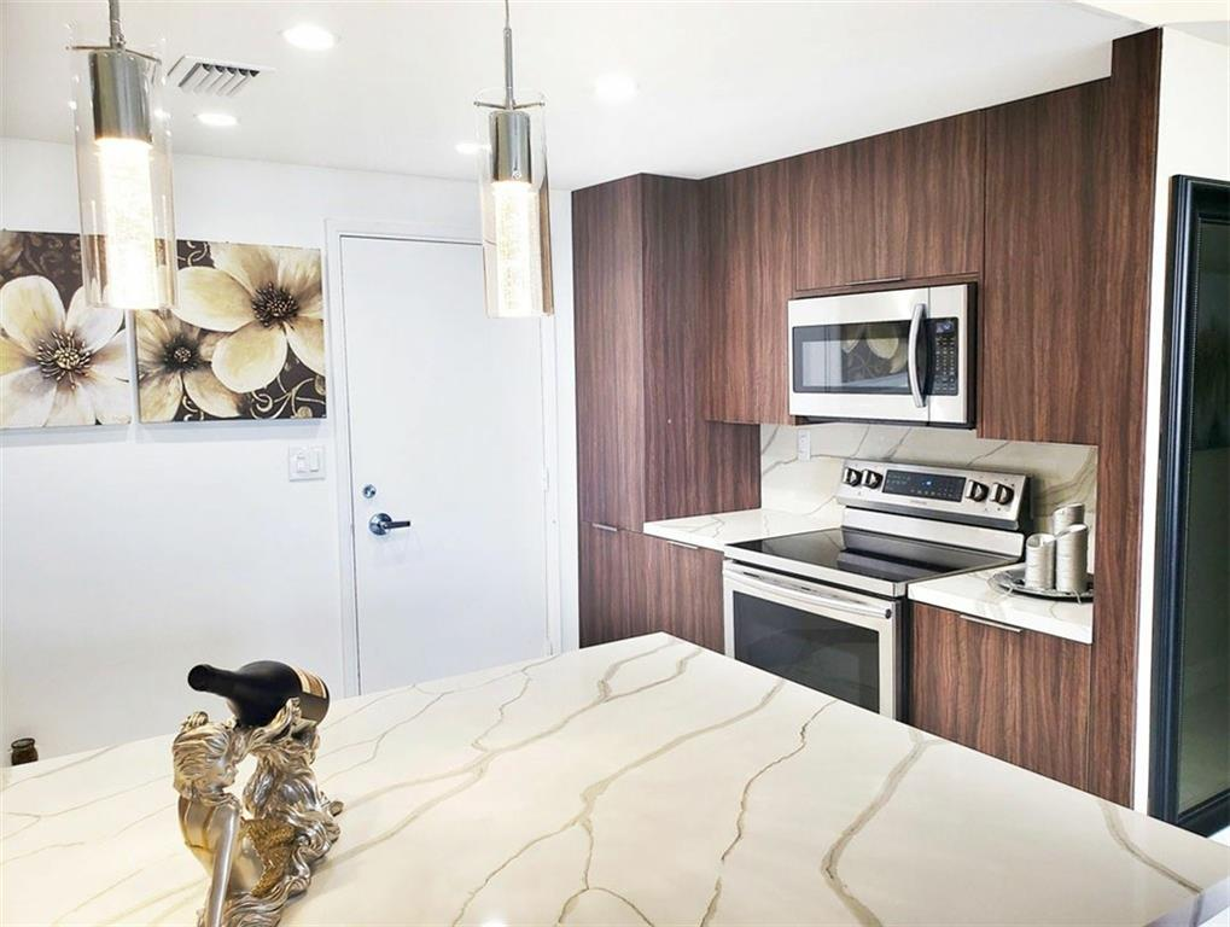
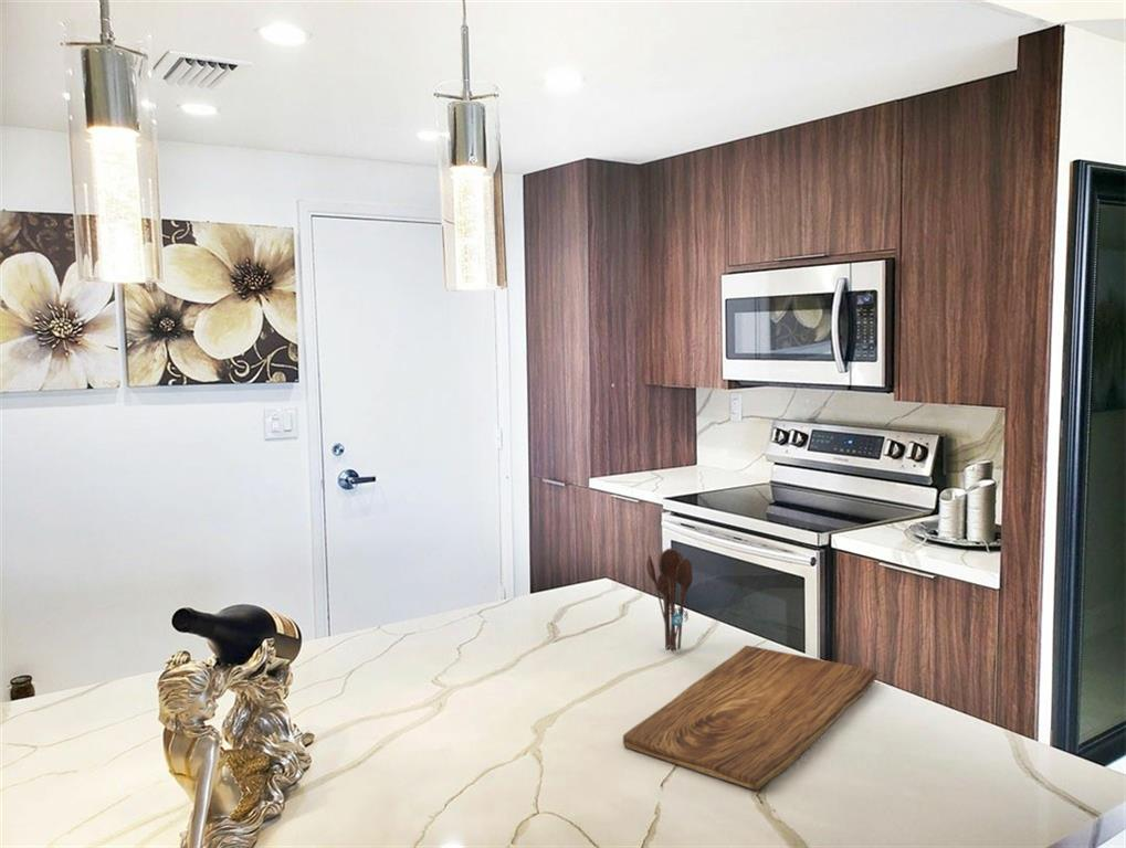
+ cutting board [622,645,877,791]
+ utensil holder [645,548,694,653]
